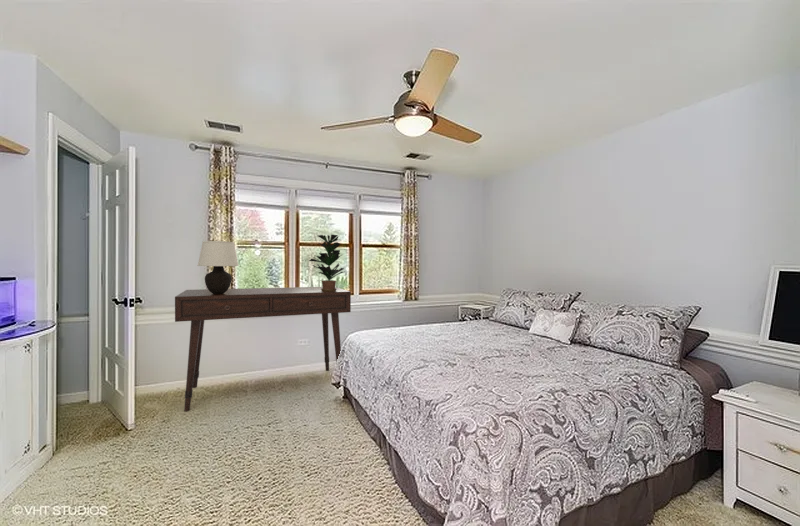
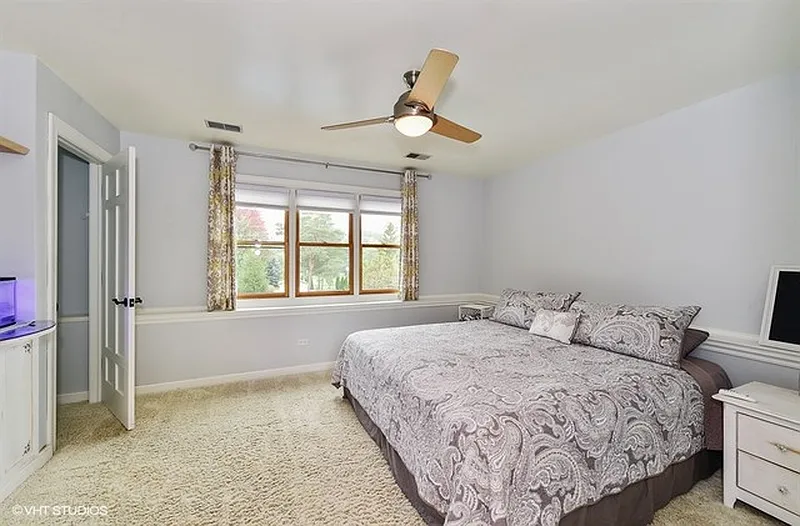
- potted plant [308,234,345,291]
- table lamp [197,240,240,294]
- desk [174,286,352,412]
